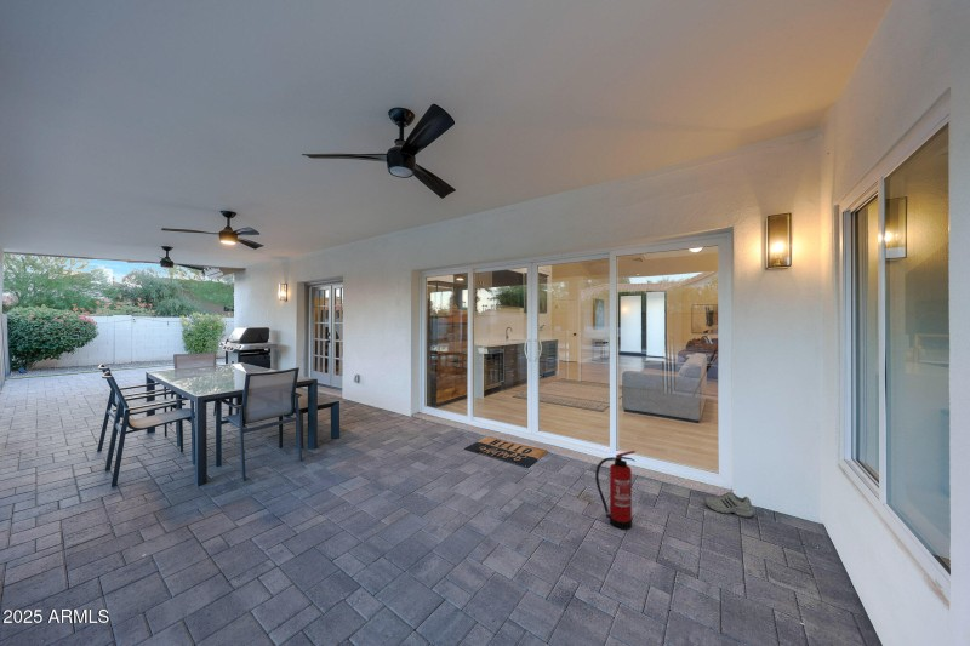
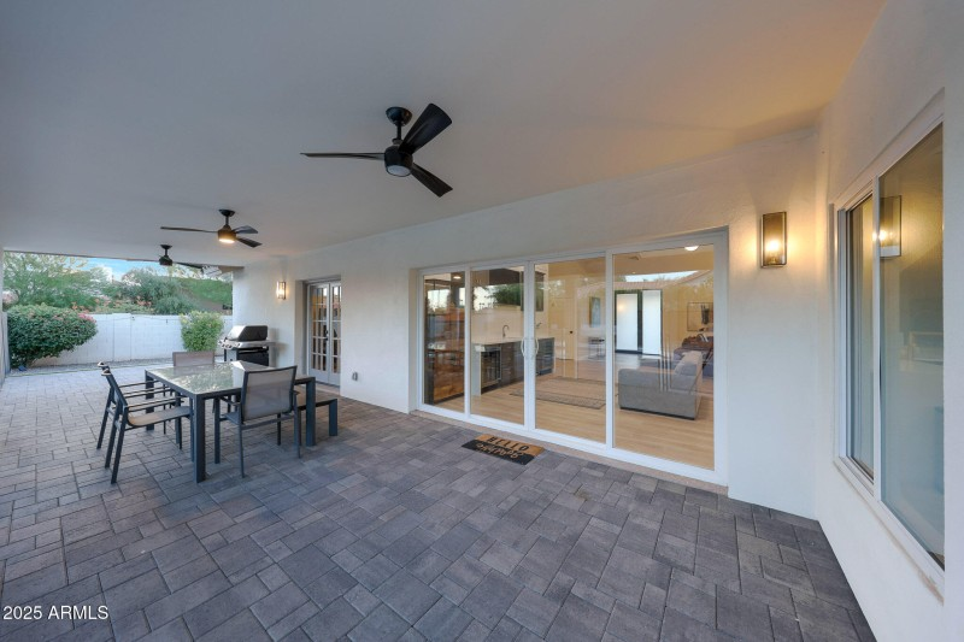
- fire extinguisher [594,450,637,531]
- shoe [703,491,755,519]
